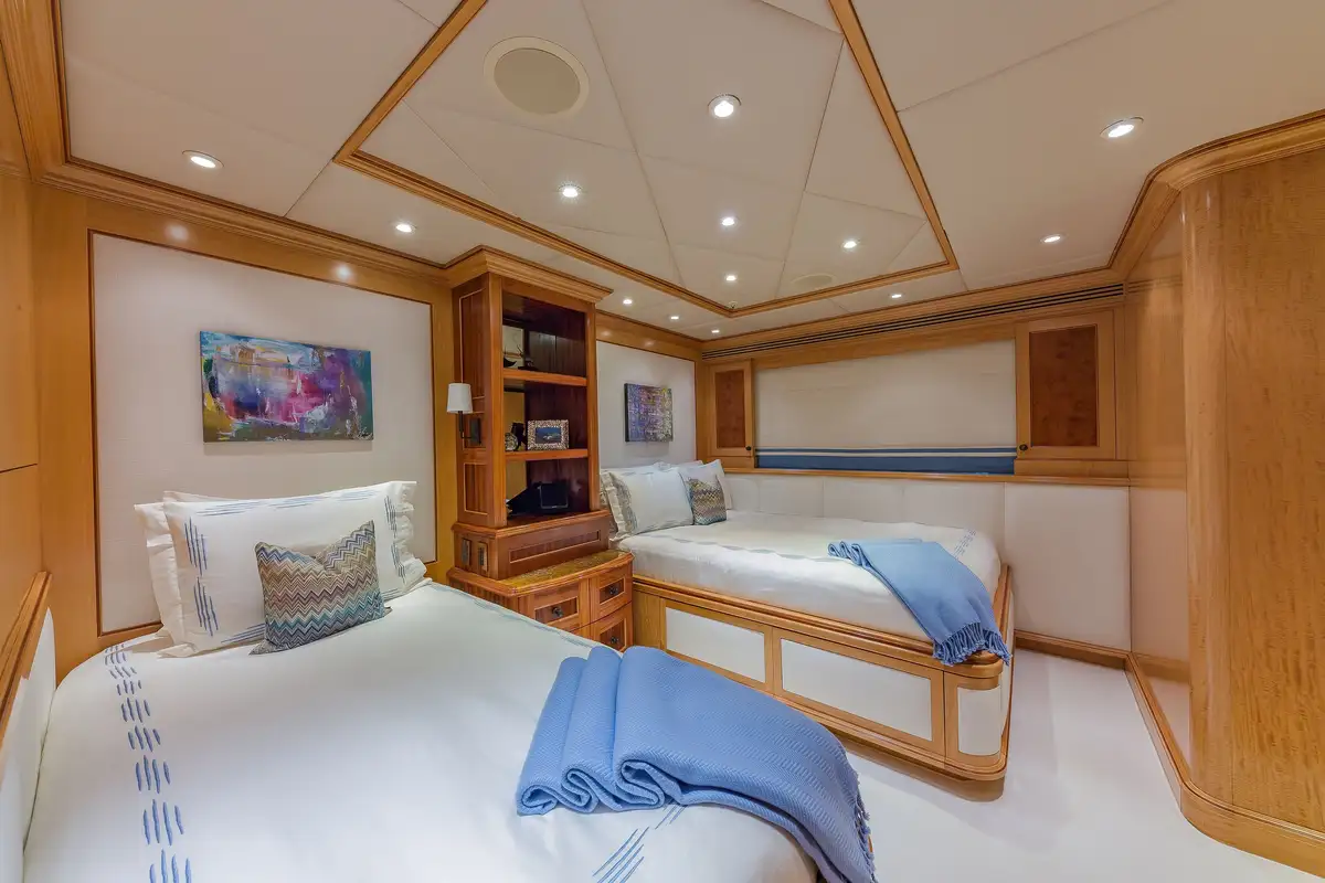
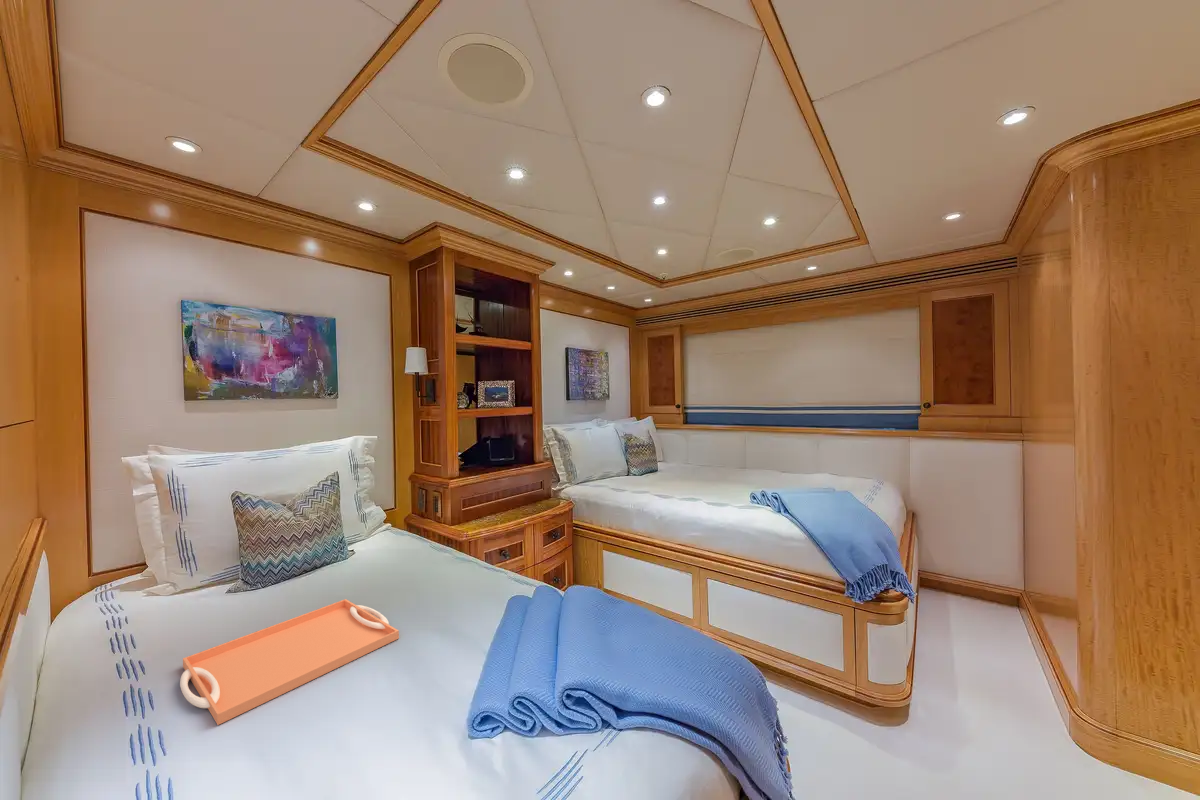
+ serving tray [179,598,400,726]
